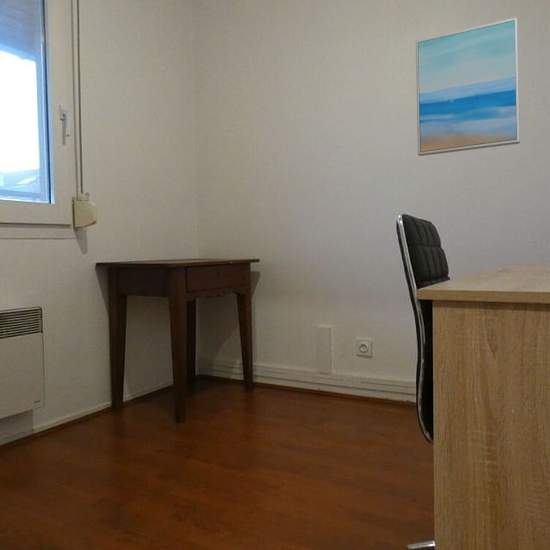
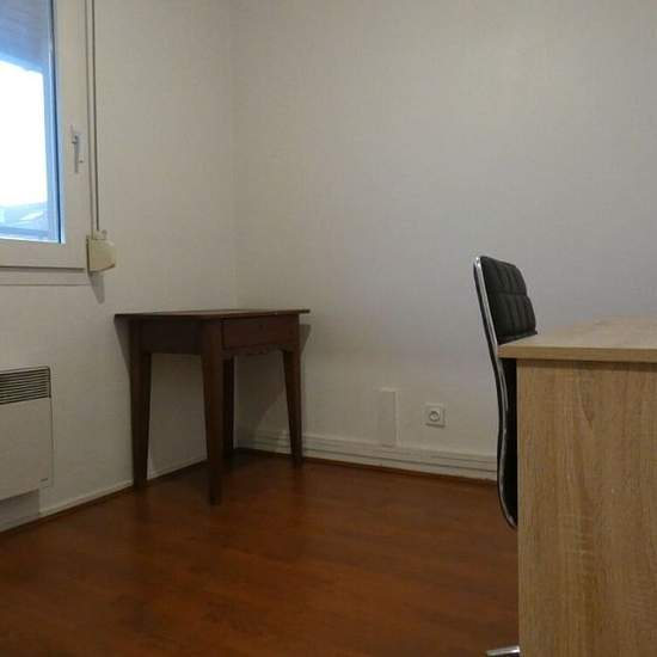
- wall art [415,16,521,157]
